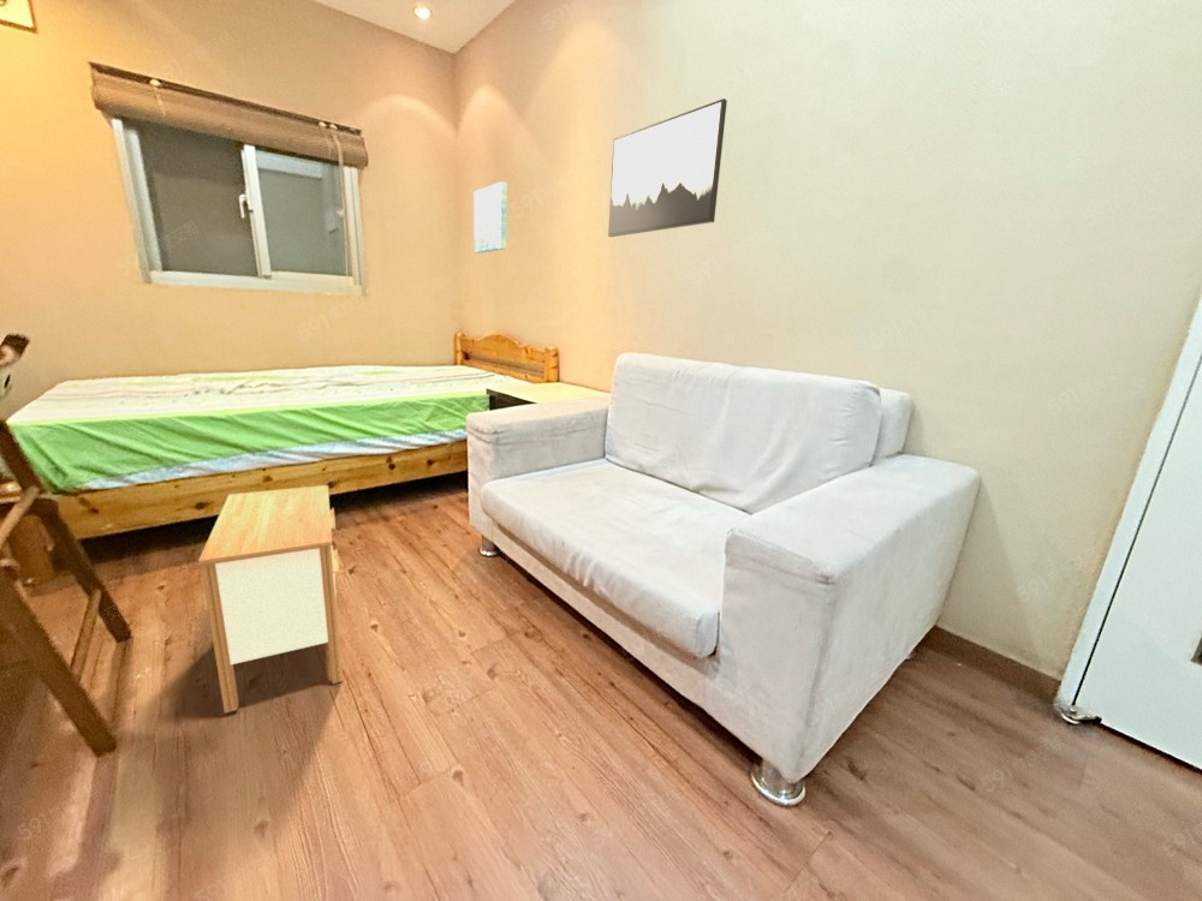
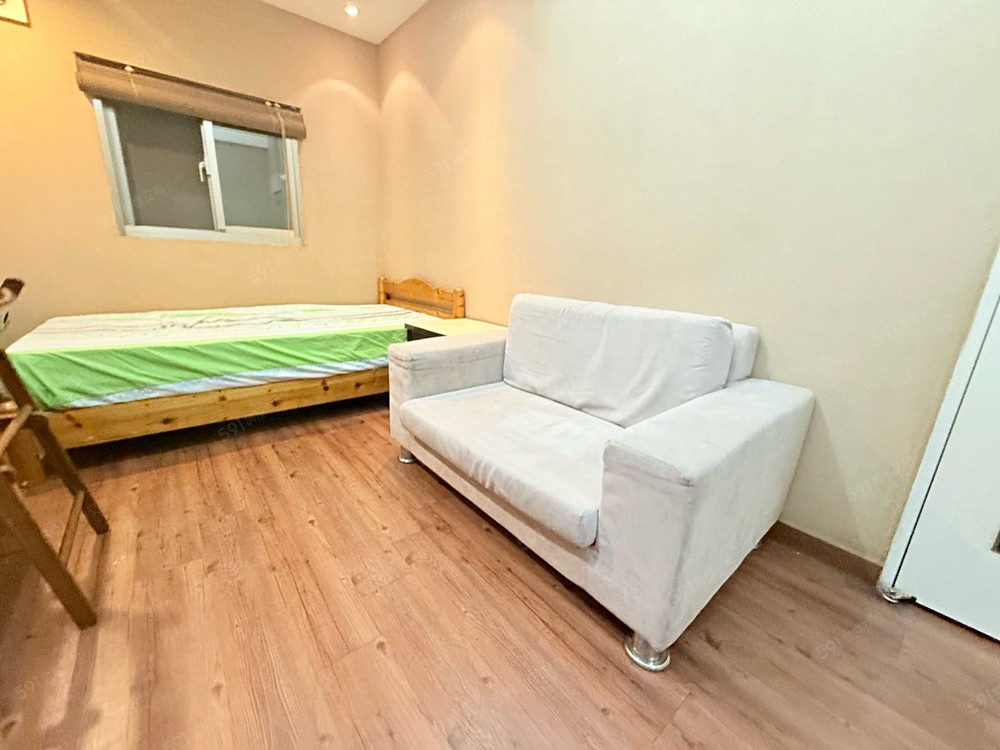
- nightstand [197,484,344,714]
- wall art [607,97,728,238]
- wall art [472,180,507,255]
